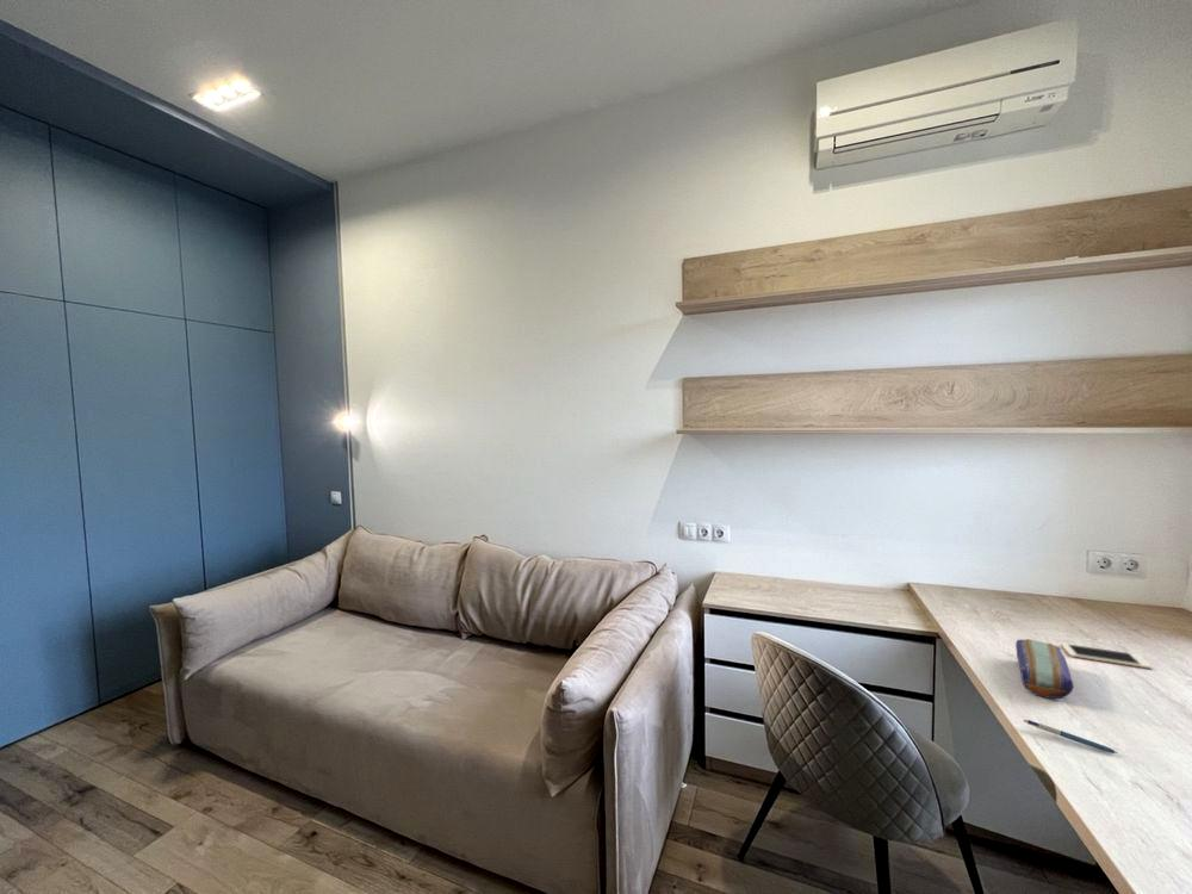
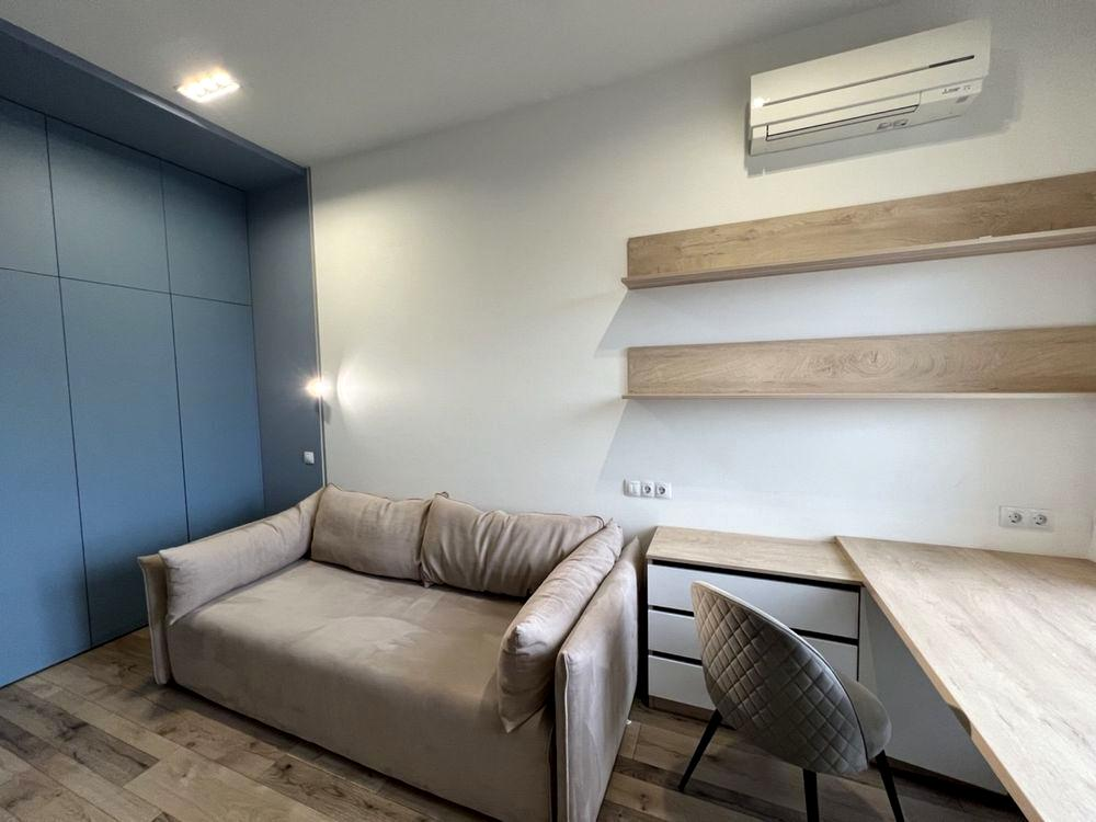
- pencil case [1014,638,1074,700]
- cell phone [1060,642,1154,670]
- pen [1023,719,1119,755]
